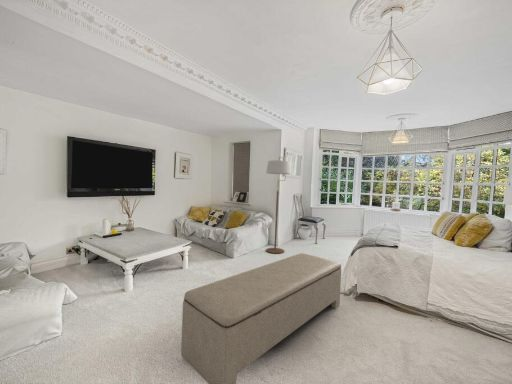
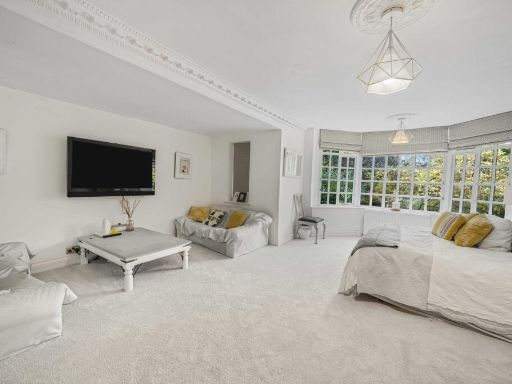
- bench [180,252,342,384]
- floor lamp [265,156,292,254]
